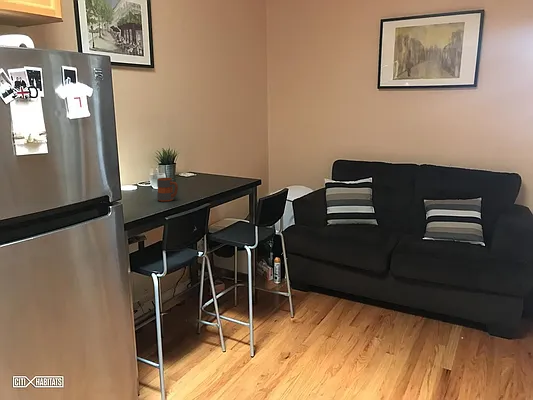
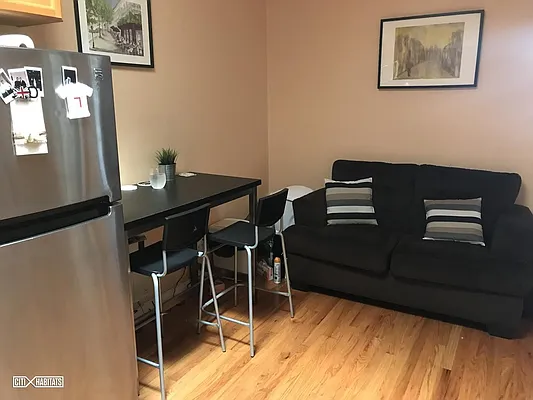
- mug [156,177,179,202]
